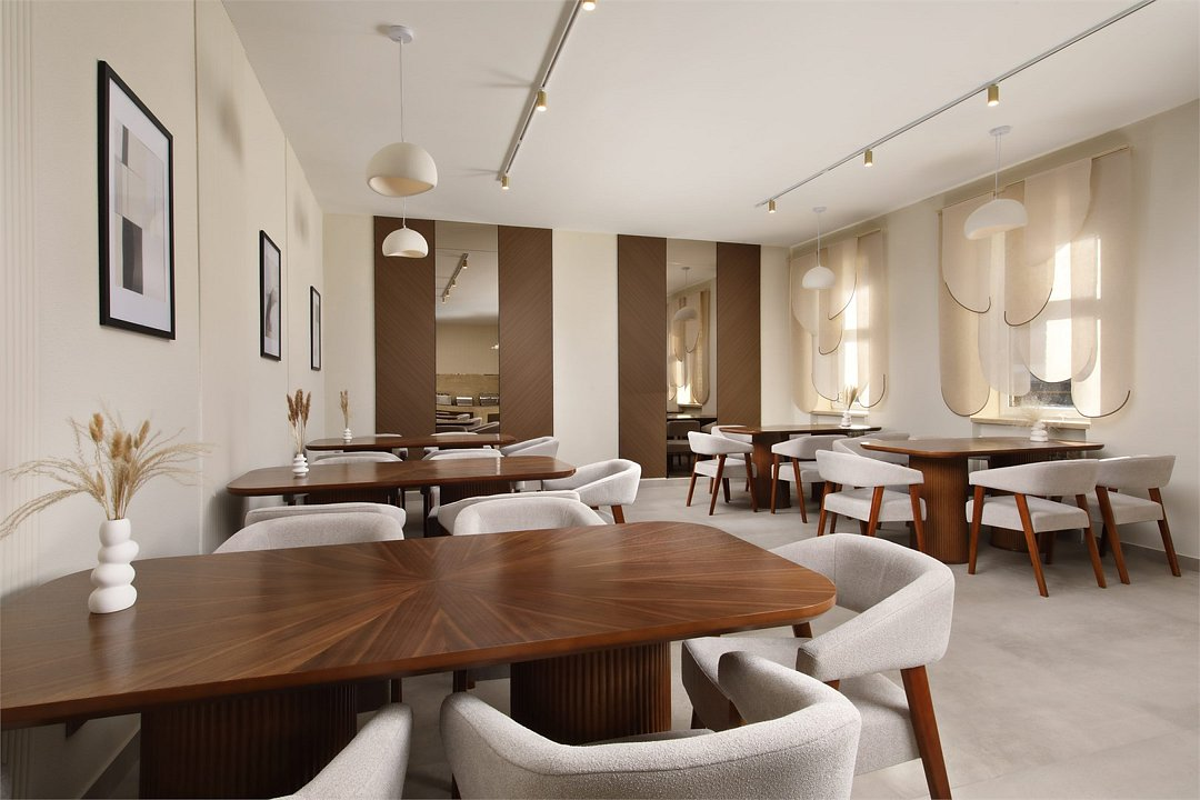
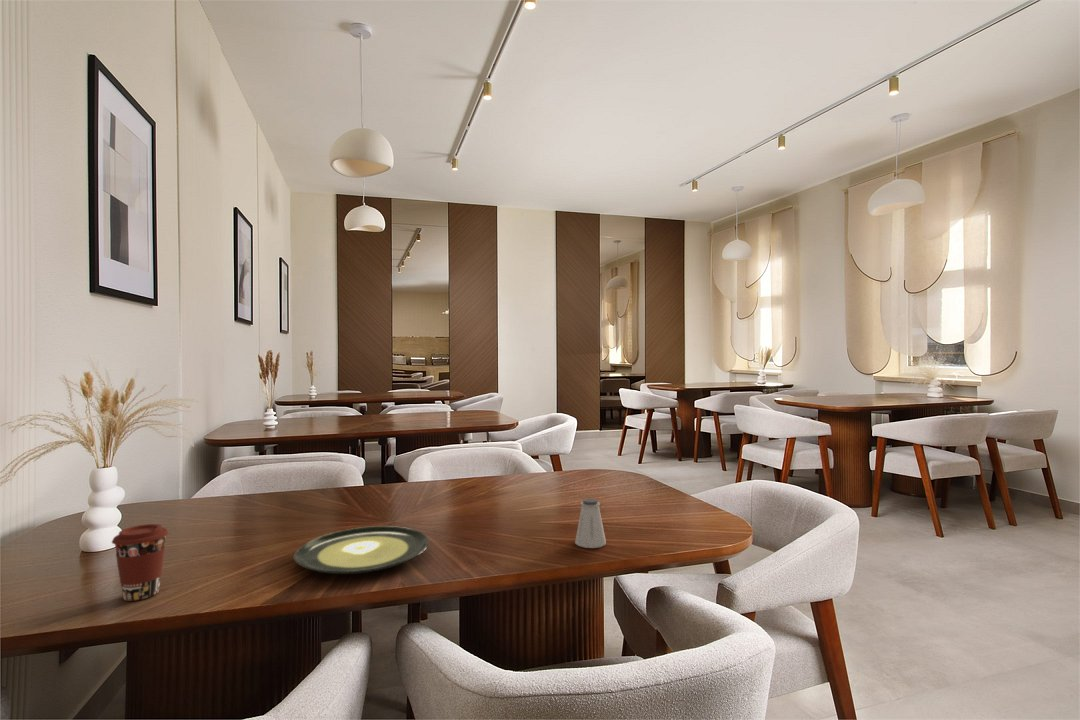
+ coffee cup [111,523,170,602]
+ saltshaker [574,497,607,549]
+ plate [293,525,430,575]
